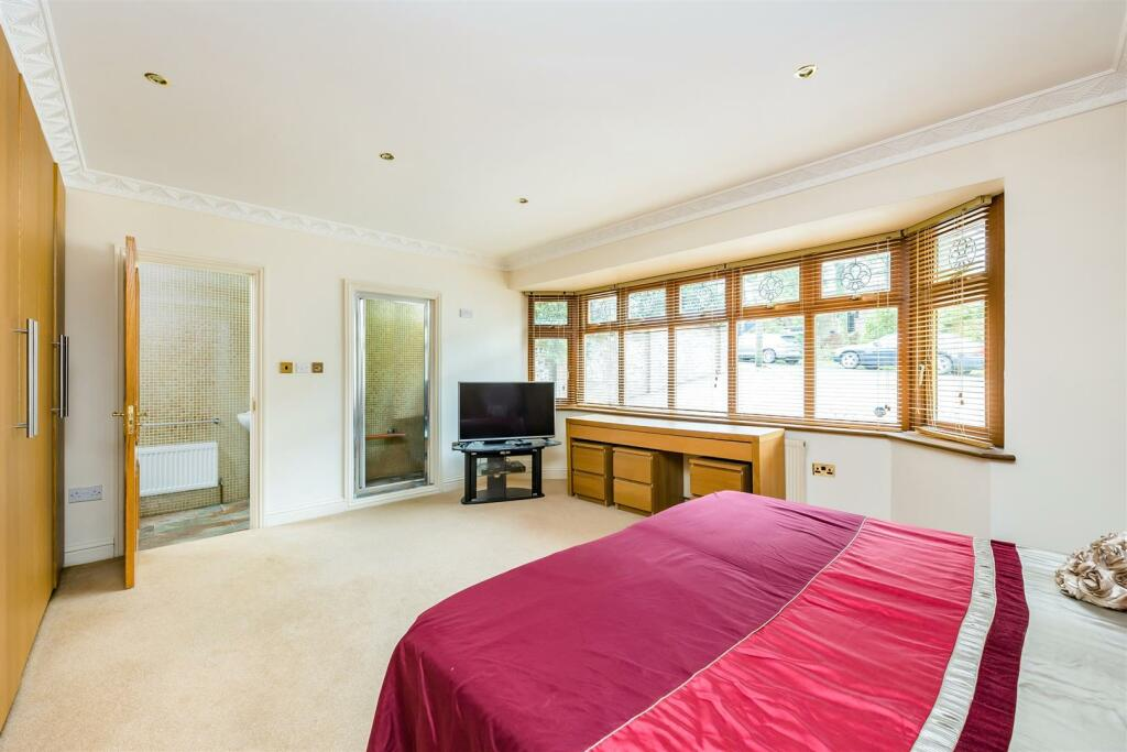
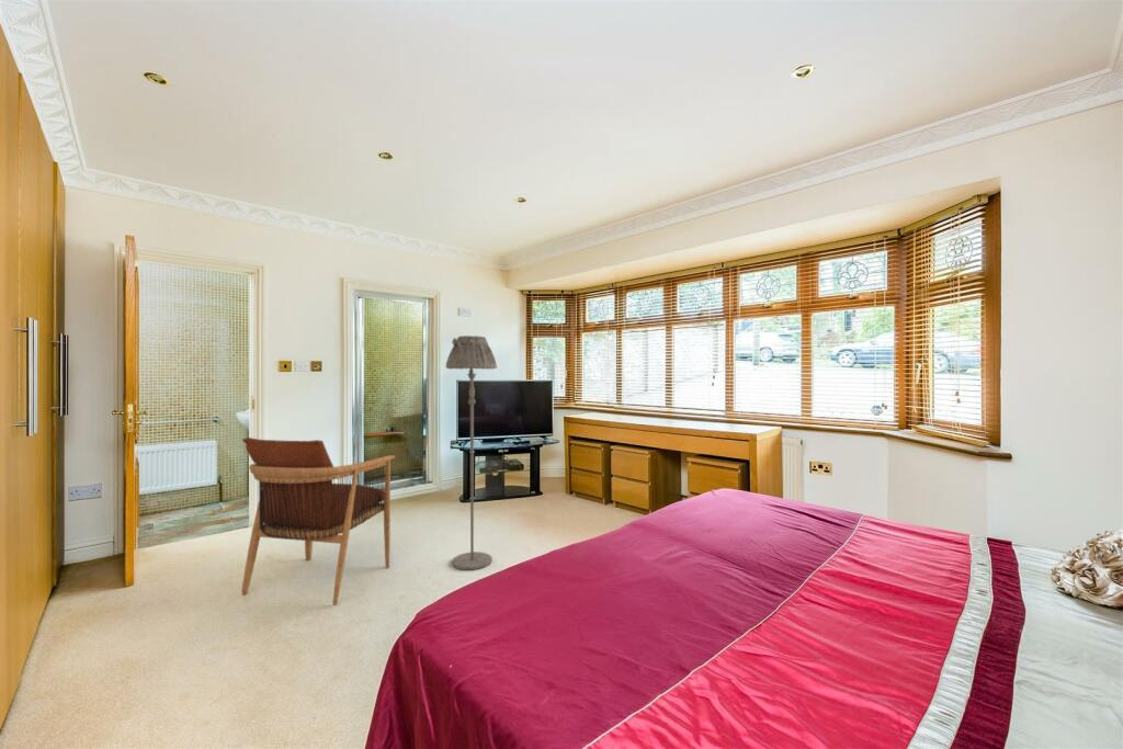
+ armchair [240,436,396,606]
+ floor lamp [444,334,498,571]
